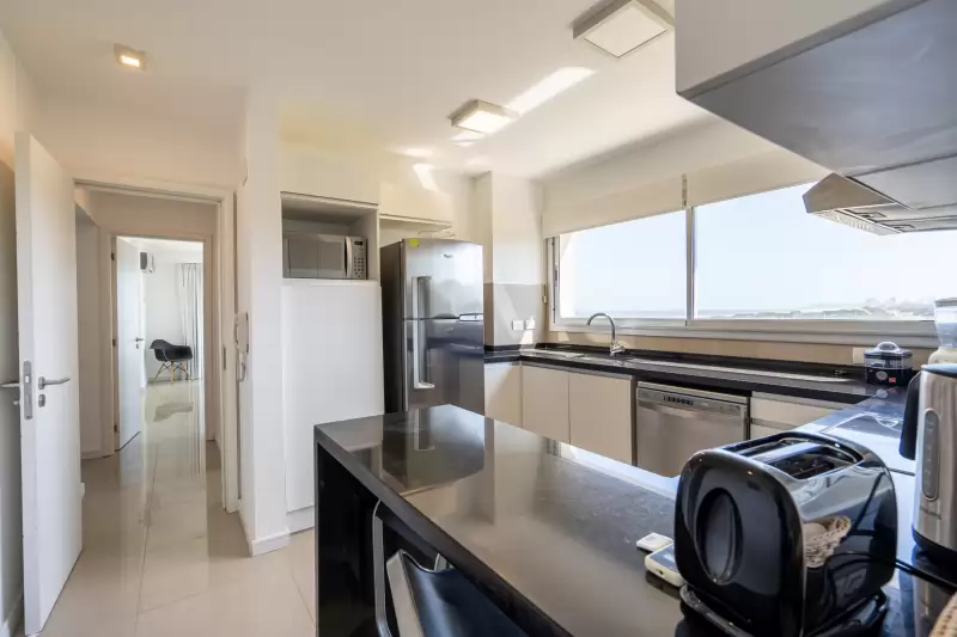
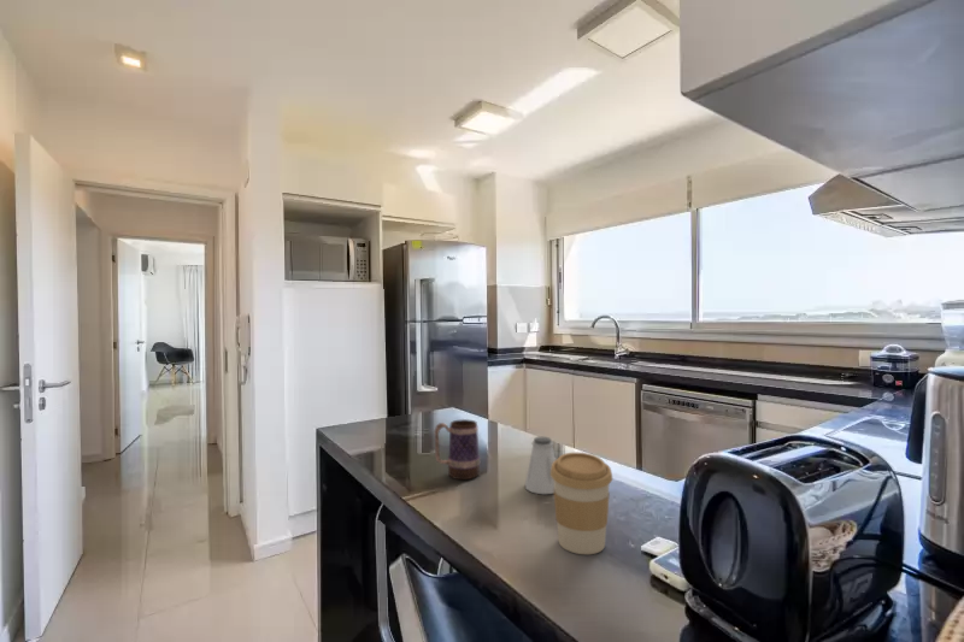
+ saltshaker [524,436,557,495]
+ coffee cup [551,452,613,555]
+ mug [433,418,481,481]
